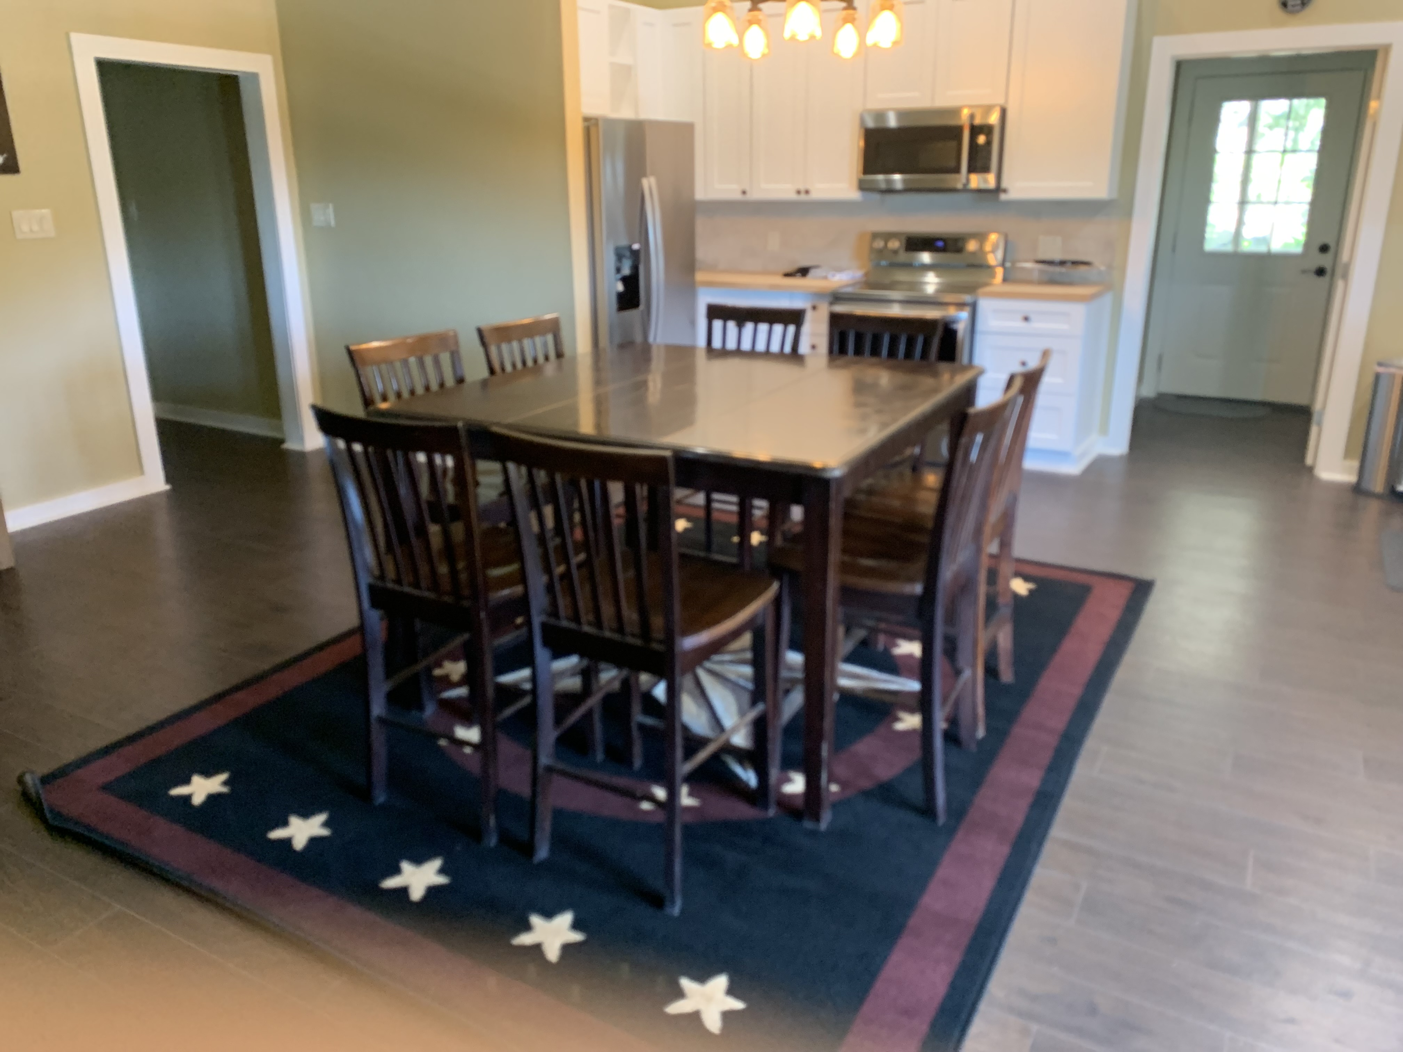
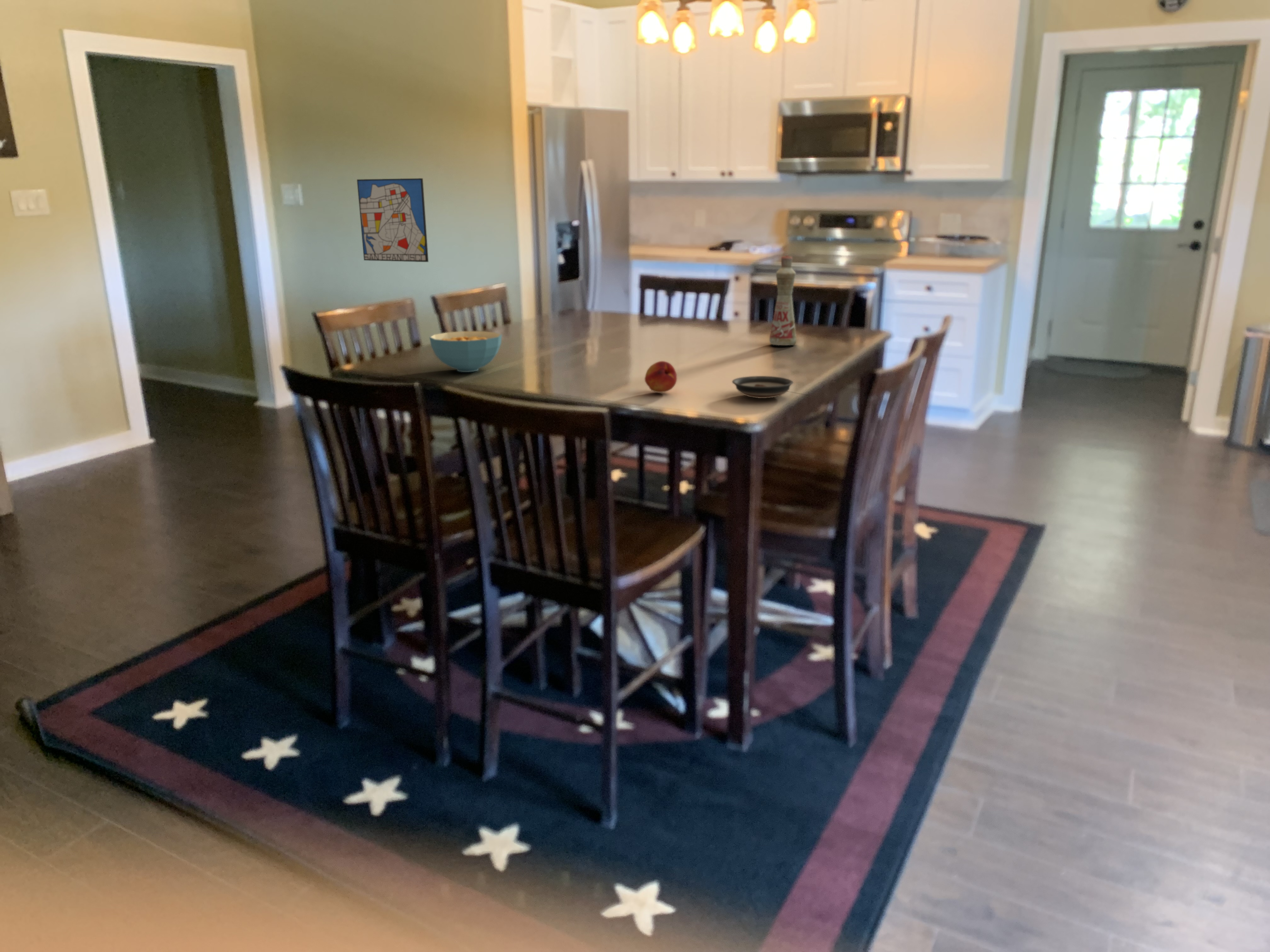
+ cereal bowl [429,331,502,372]
+ saucer [732,376,794,399]
+ fruit [644,360,677,393]
+ bottle [769,254,797,346]
+ wall art [357,178,429,263]
